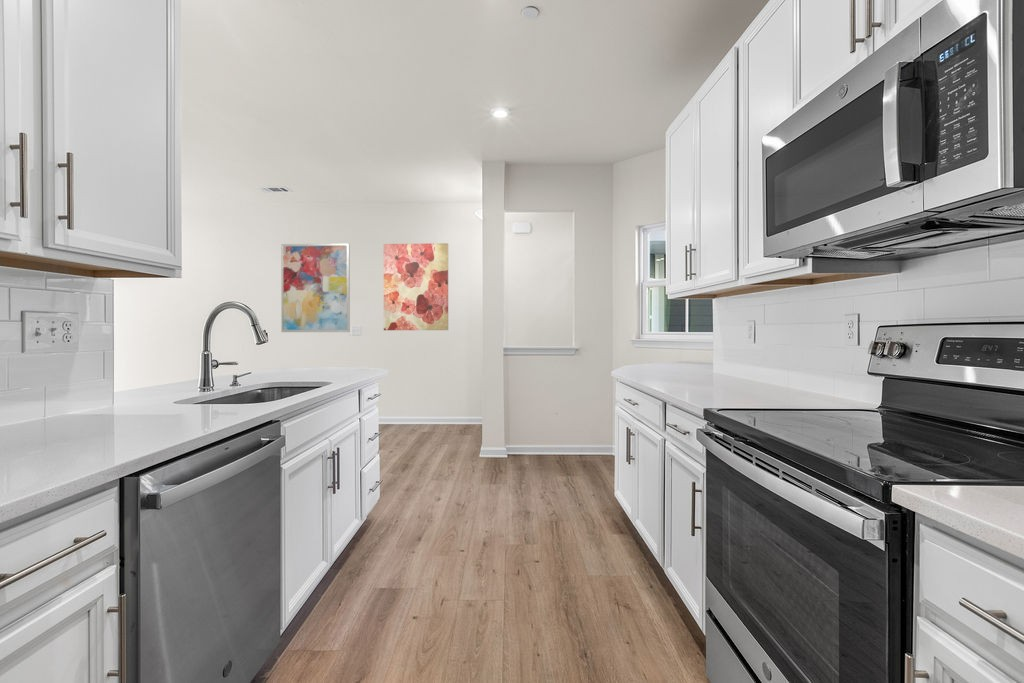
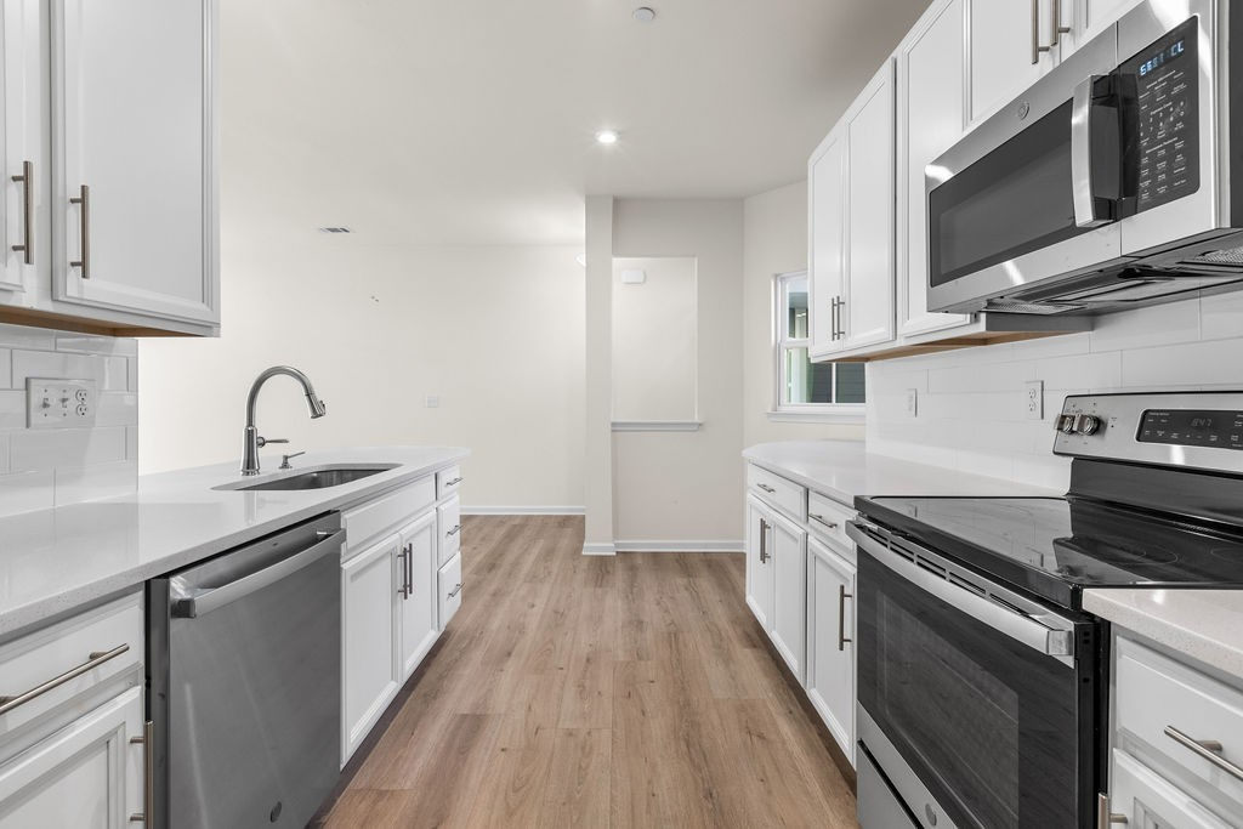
- wall art [383,242,449,331]
- wall art [280,242,351,333]
